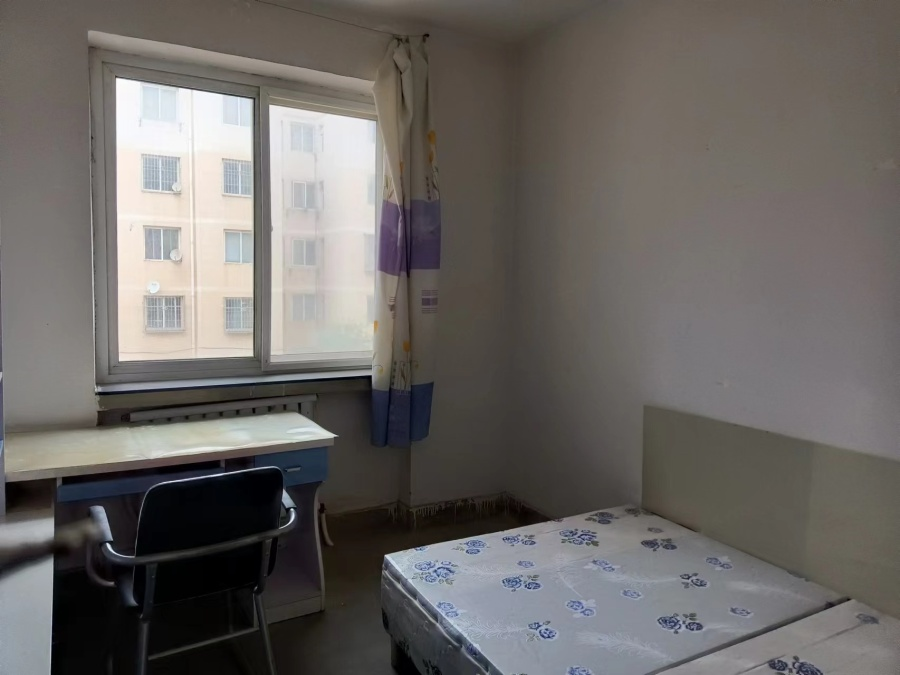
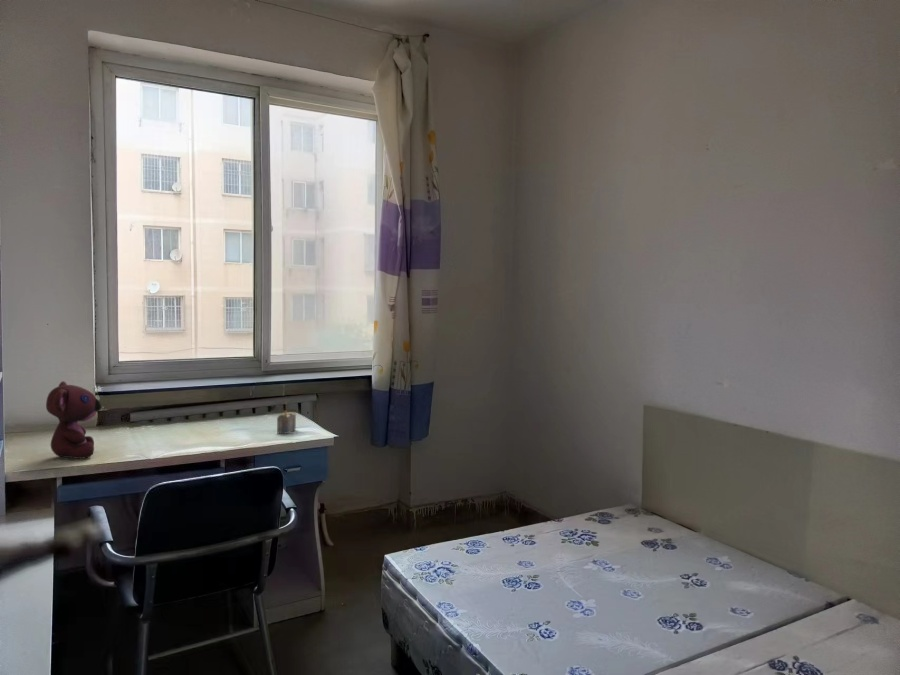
+ teddy bear [45,380,102,460]
+ architectural model [276,401,297,435]
